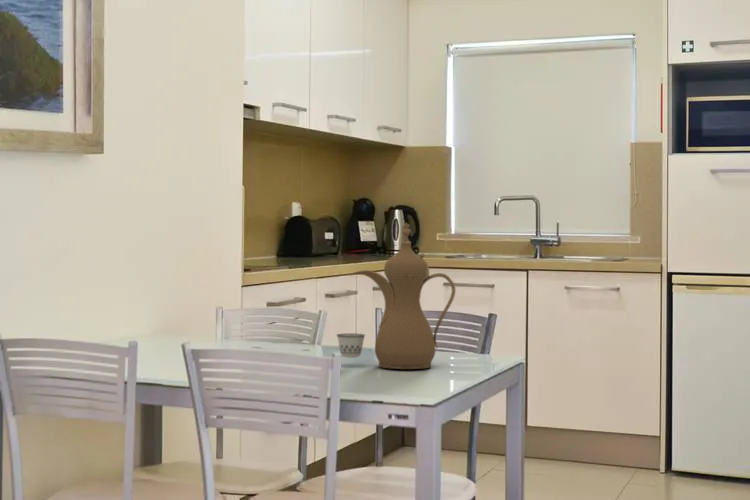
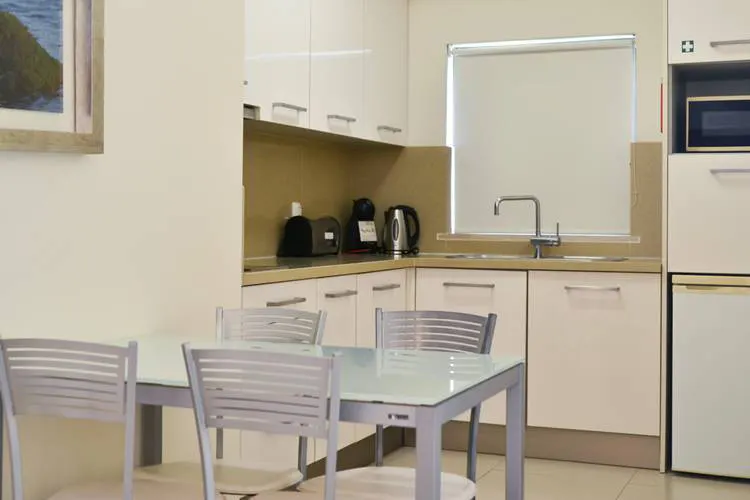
- teapot [336,222,457,370]
